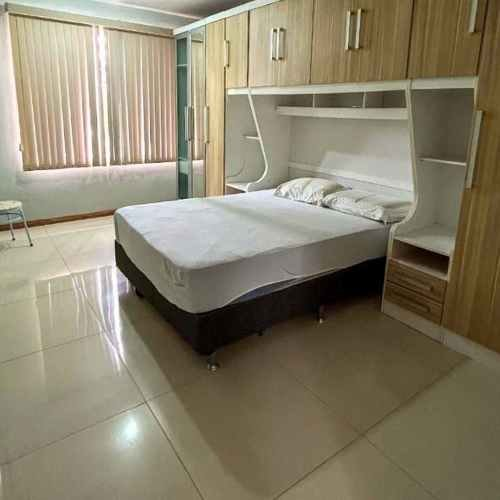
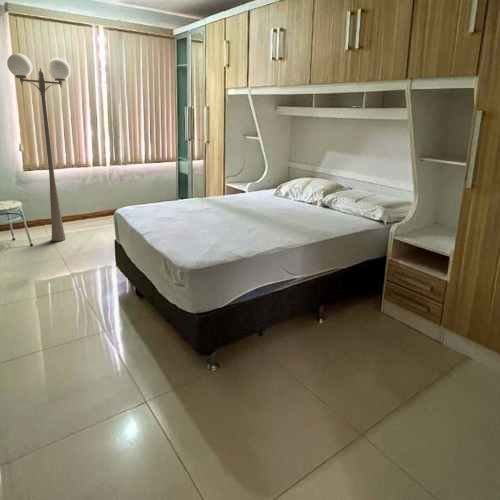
+ floor lamp [6,52,72,242]
